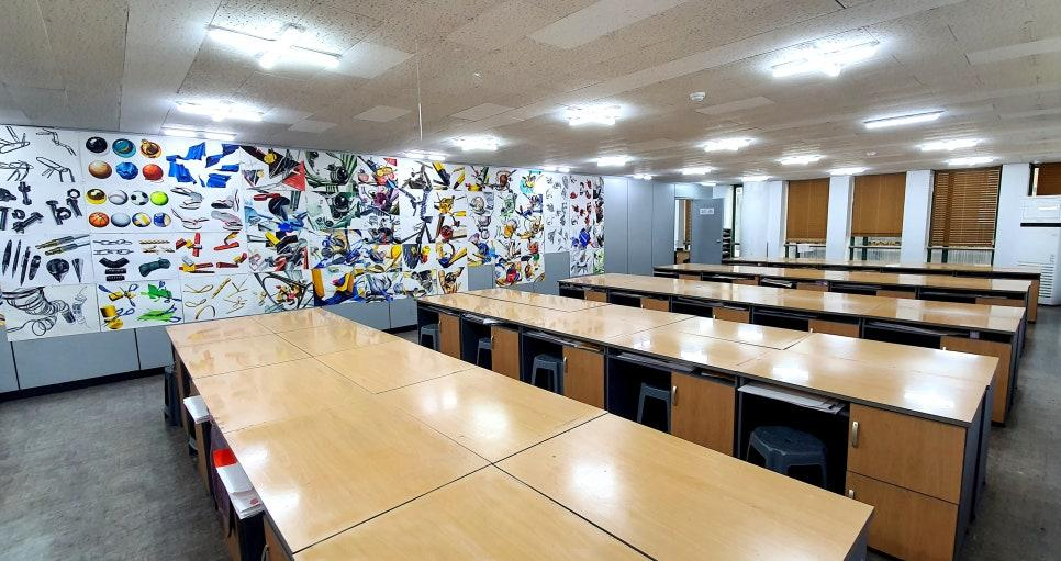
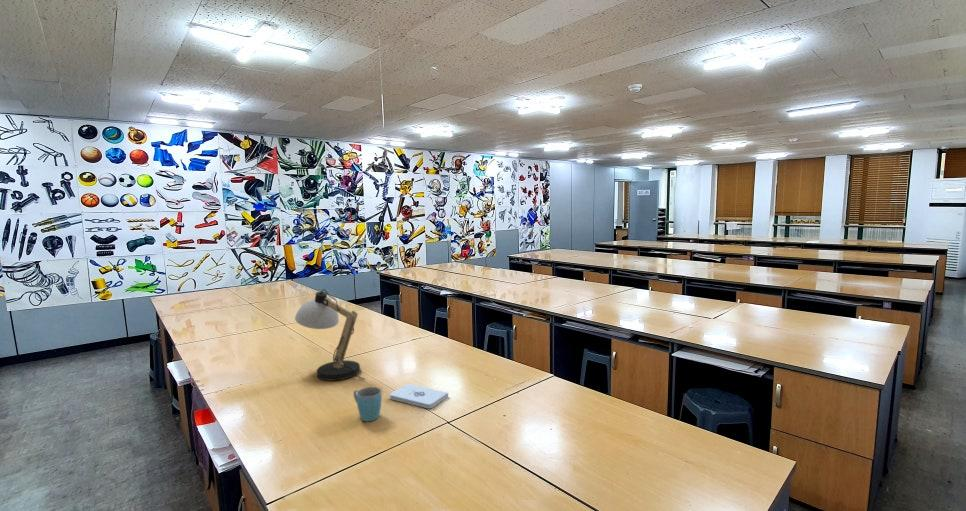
+ mug [352,386,383,422]
+ notepad [389,383,449,409]
+ desk lamp [294,288,366,382]
